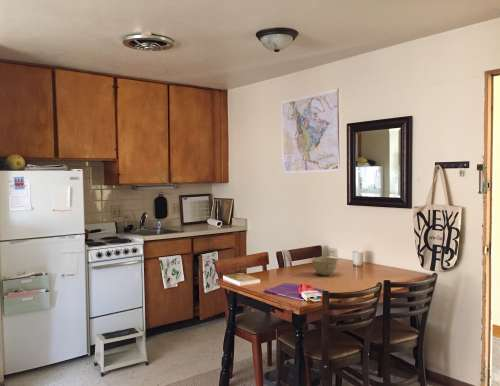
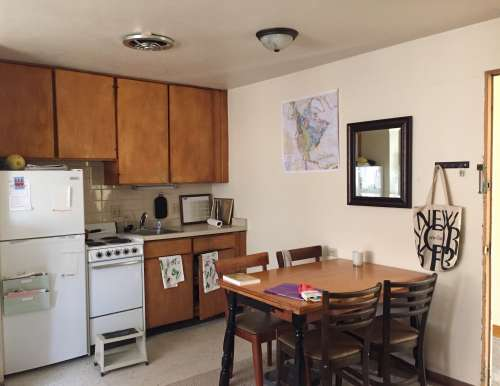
- bowl [310,256,339,276]
